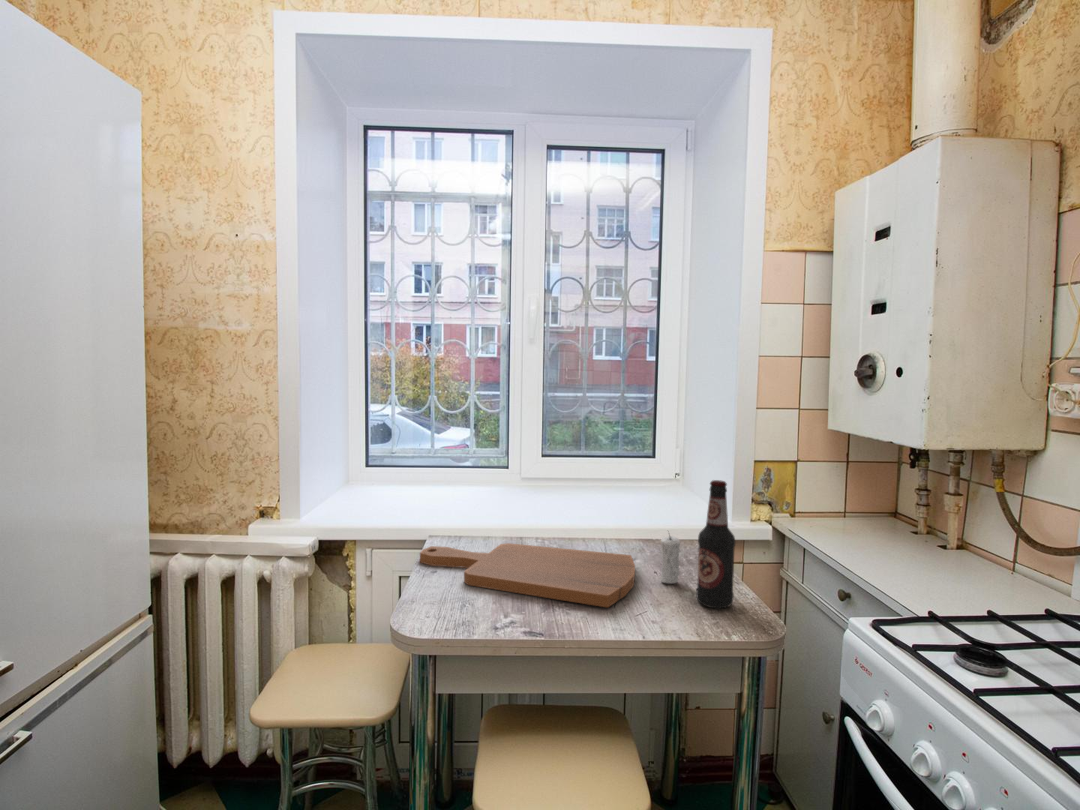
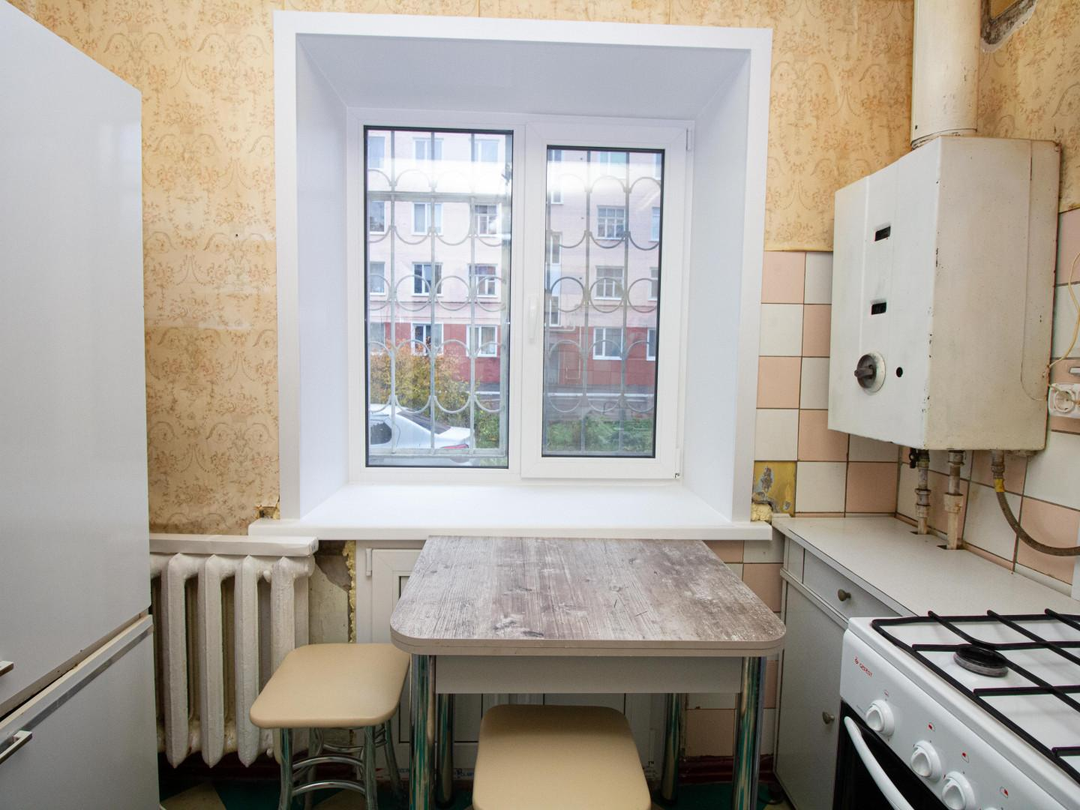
- bottle [695,479,736,609]
- candle [659,531,681,584]
- cutting board [419,542,636,609]
